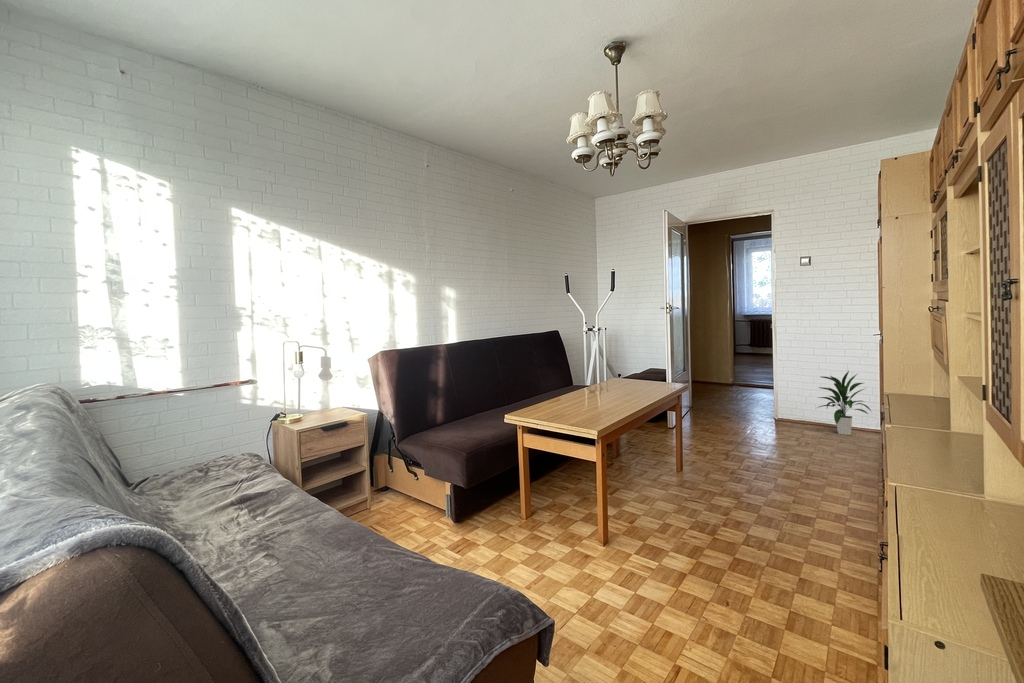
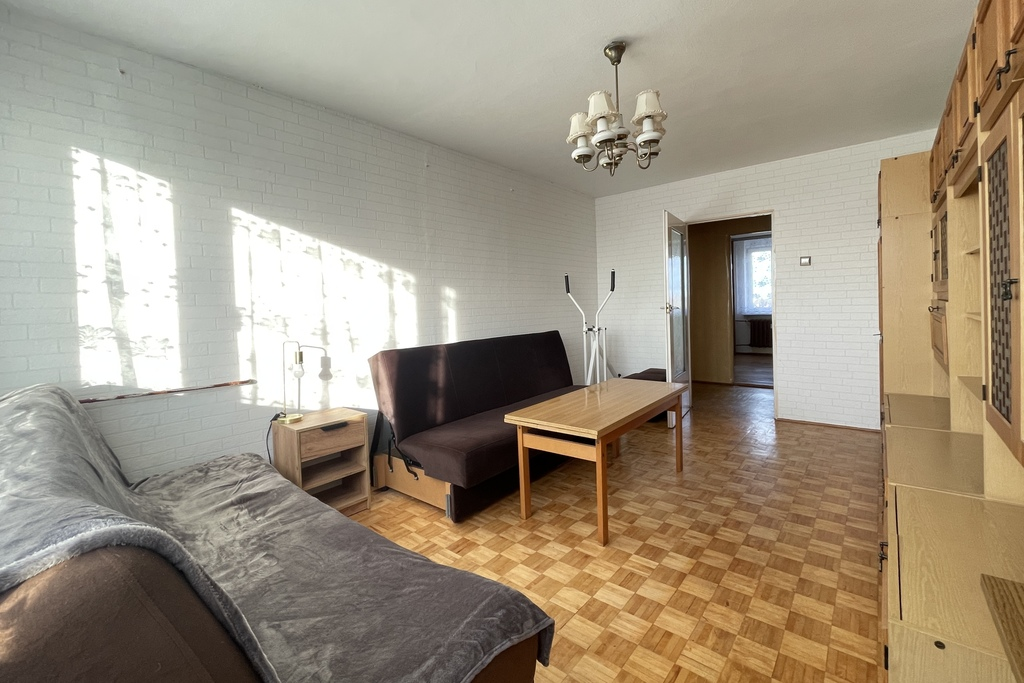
- indoor plant [816,370,872,436]
